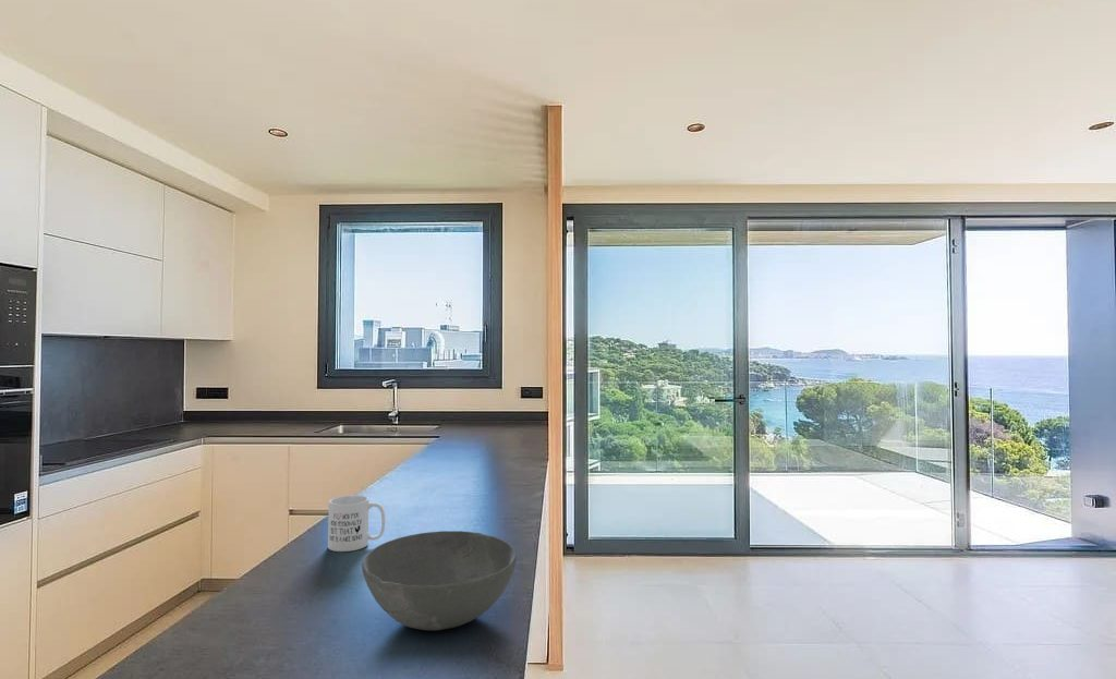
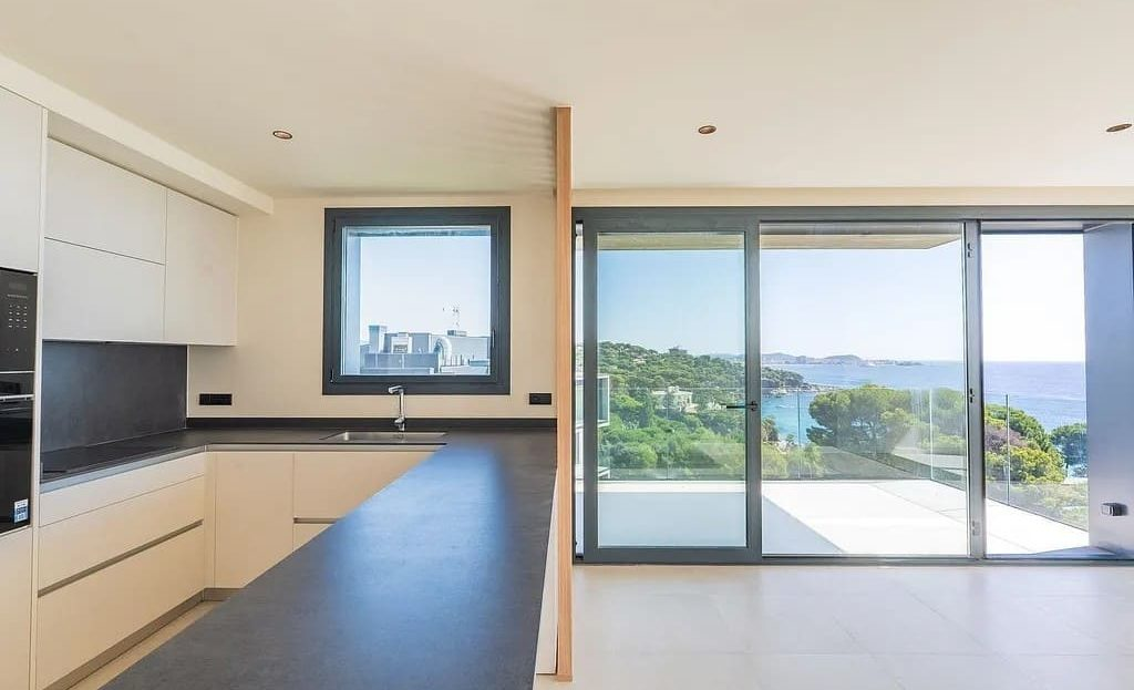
- mug [327,495,386,553]
- bowl [361,530,518,631]
